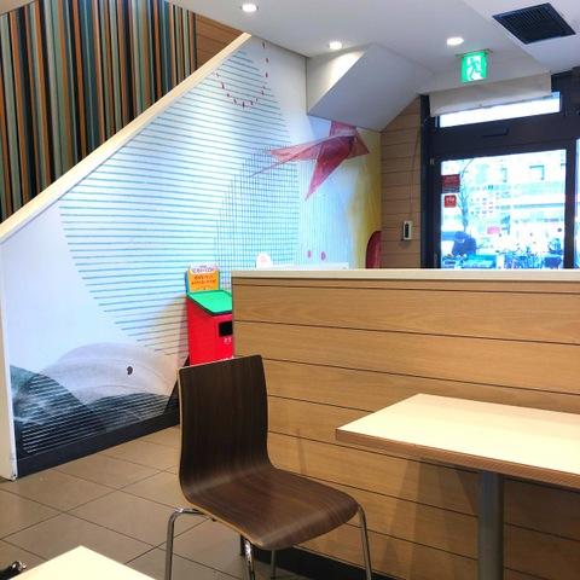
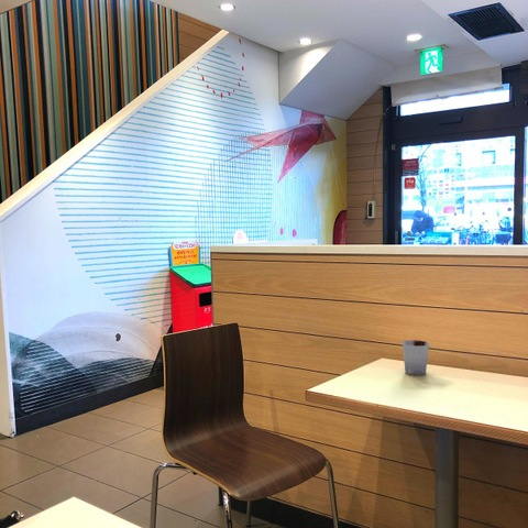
+ cup [402,339,430,376]
